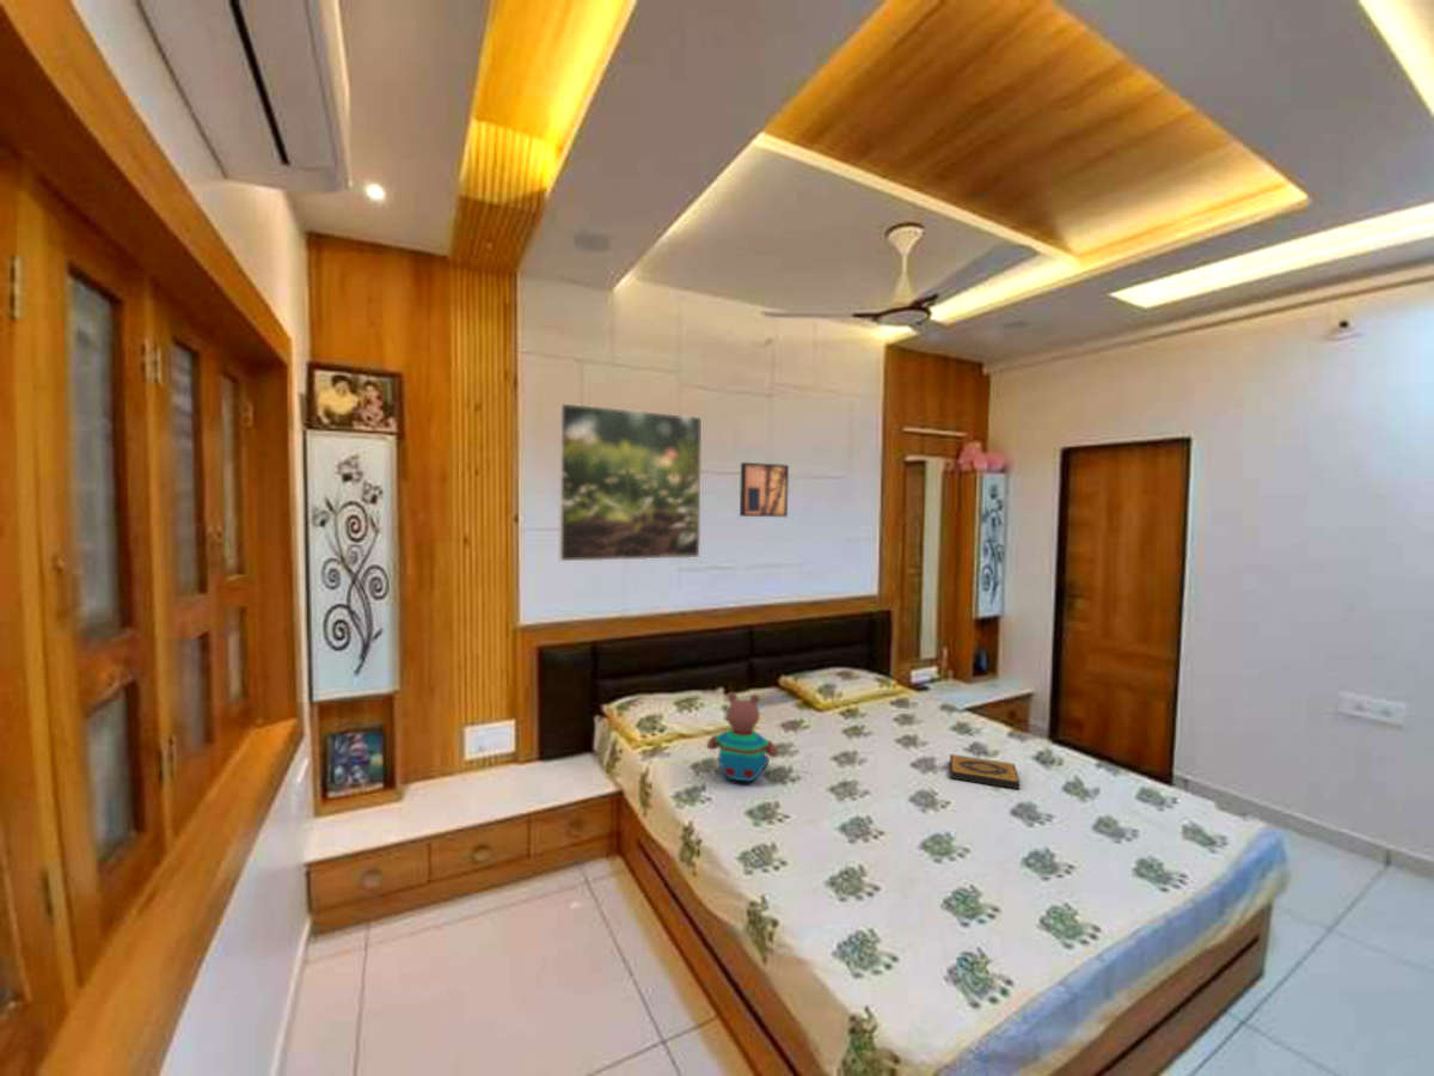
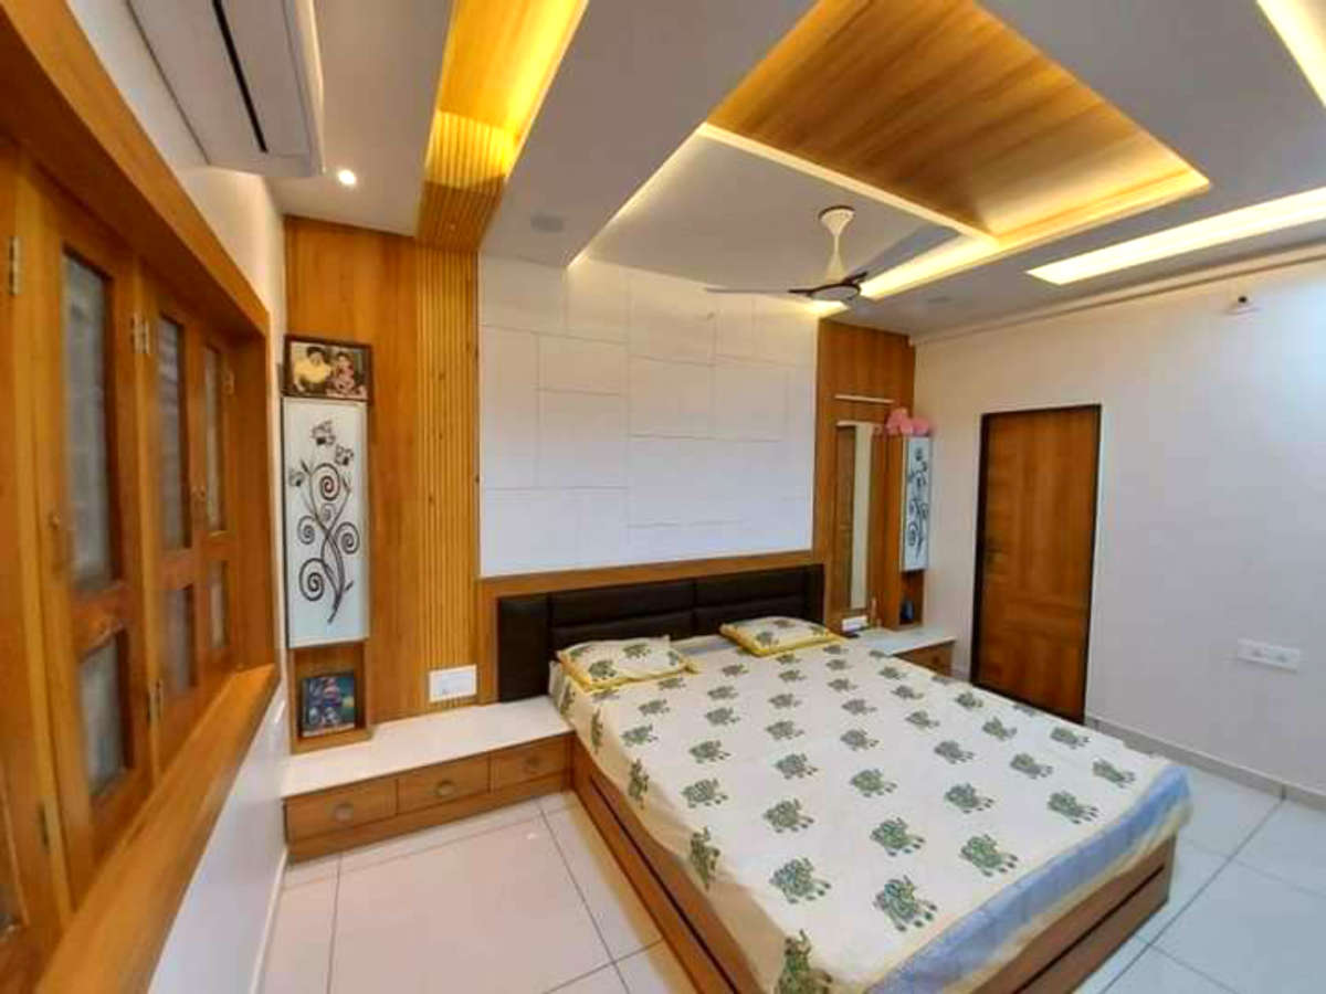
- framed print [558,402,703,562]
- wall art [739,461,790,518]
- teddy bear [705,691,779,782]
- hardback book [949,753,1021,790]
